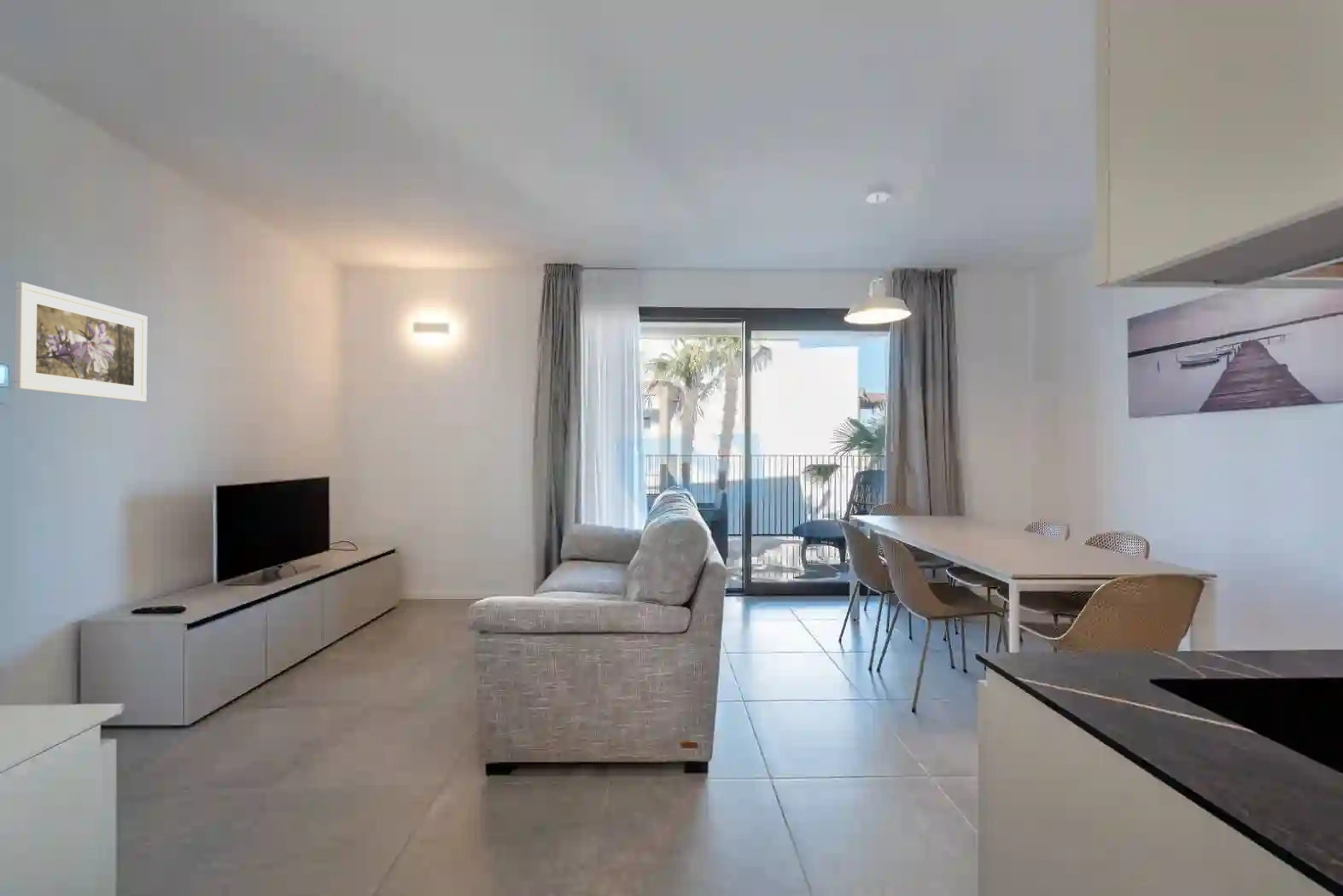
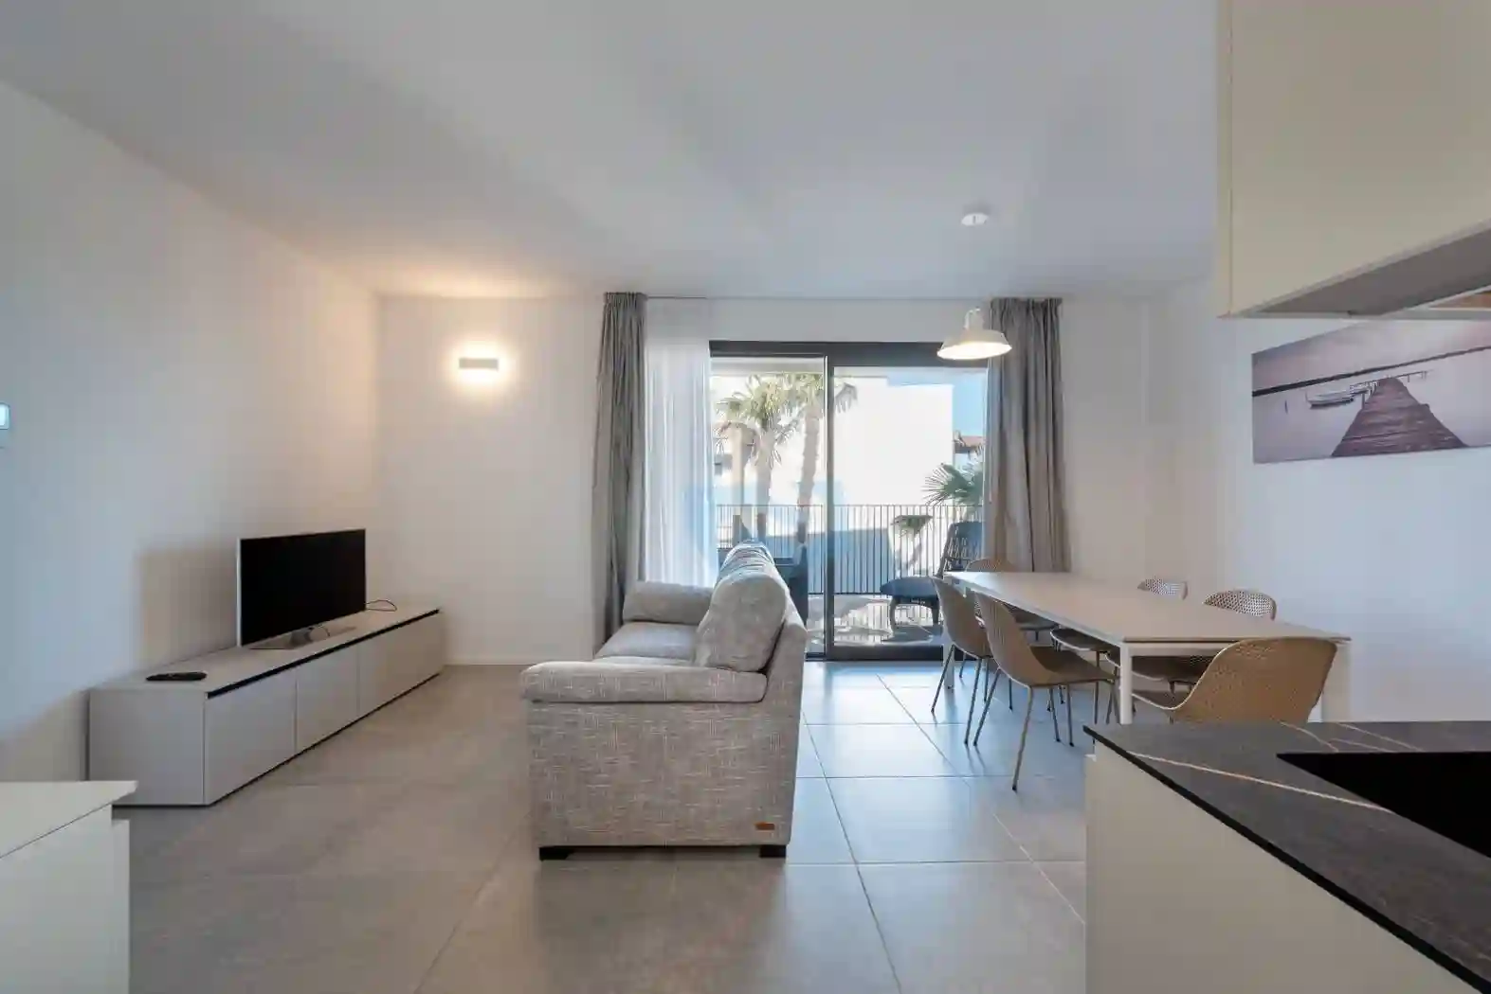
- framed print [14,282,149,403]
